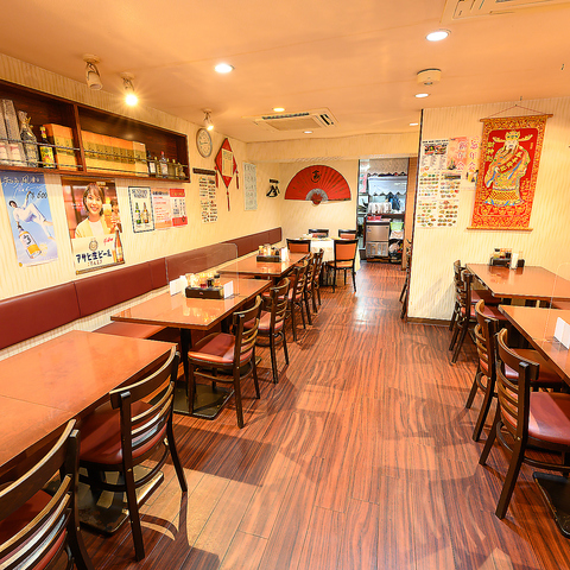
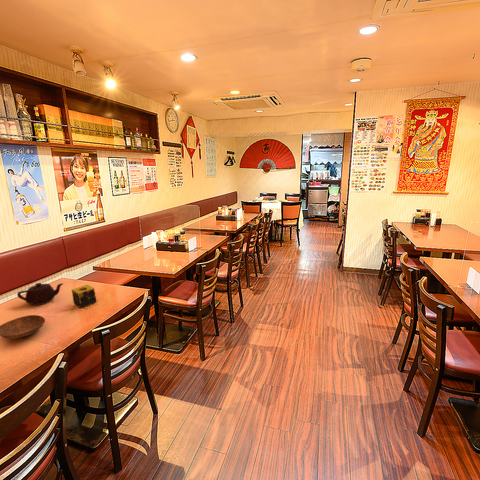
+ bowl [0,314,46,340]
+ teapot [16,282,64,306]
+ candle [71,284,98,309]
